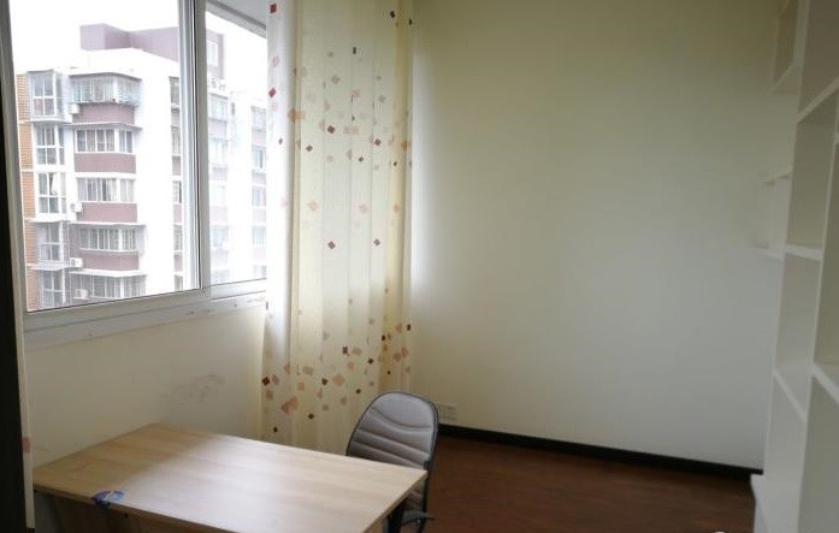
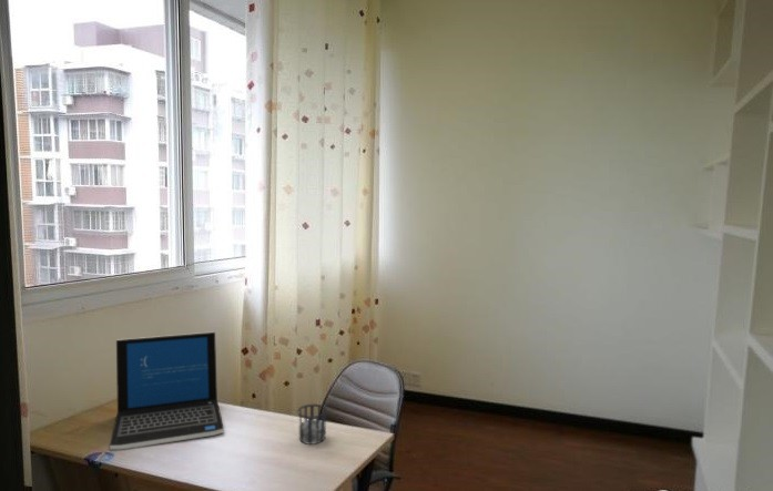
+ laptop [109,330,225,450]
+ cup [297,403,328,446]
